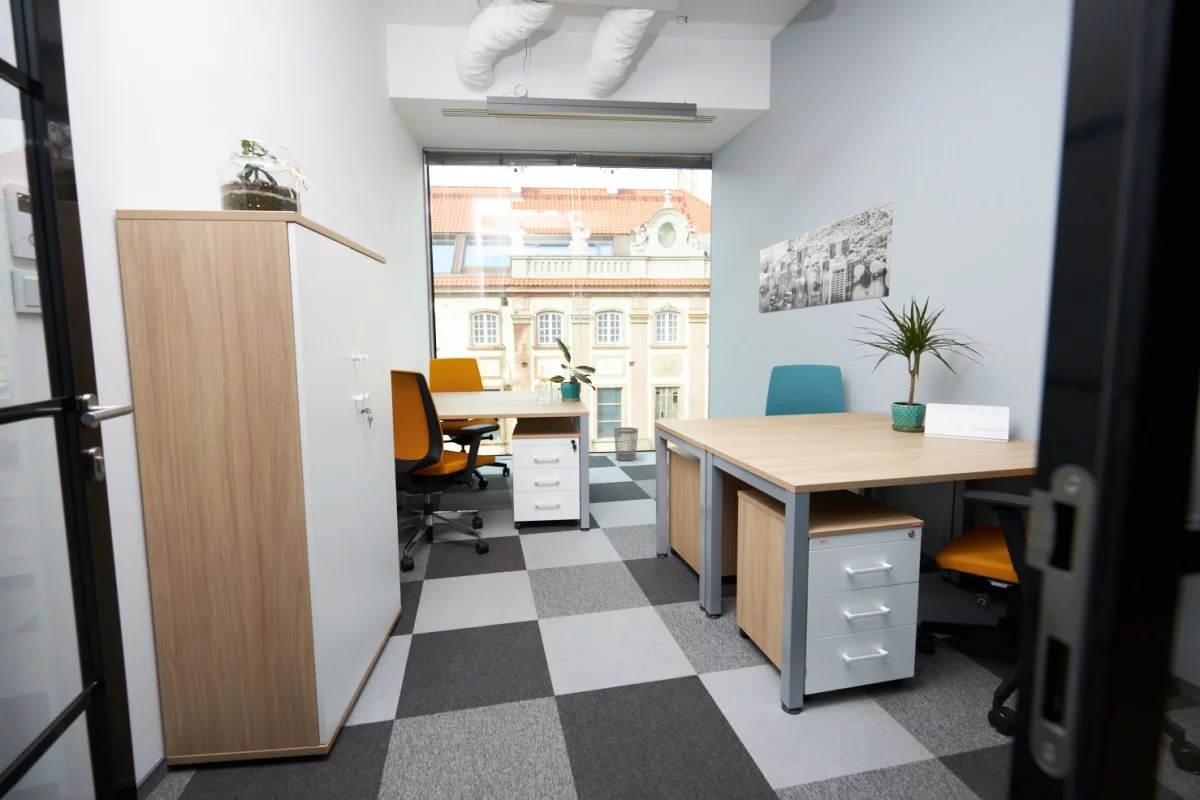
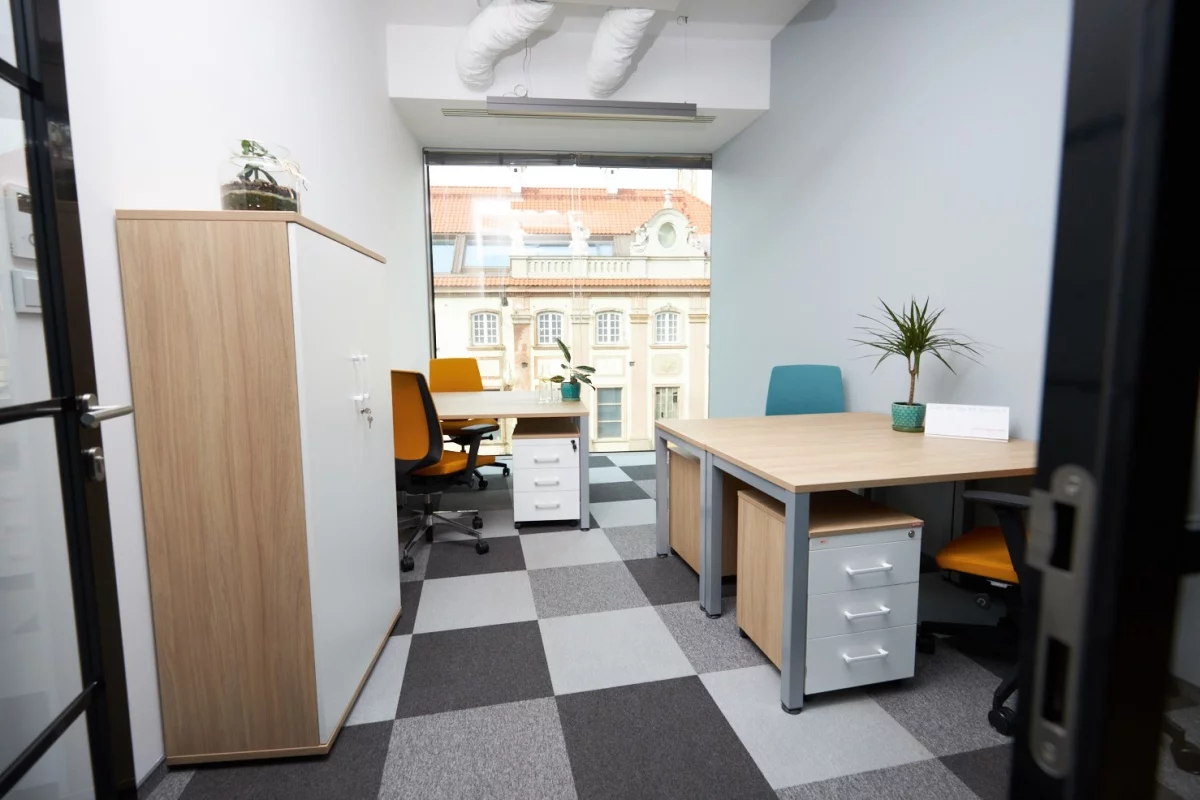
- wall art [758,200,894,315]
- wastebasket [613,426,639,462]
